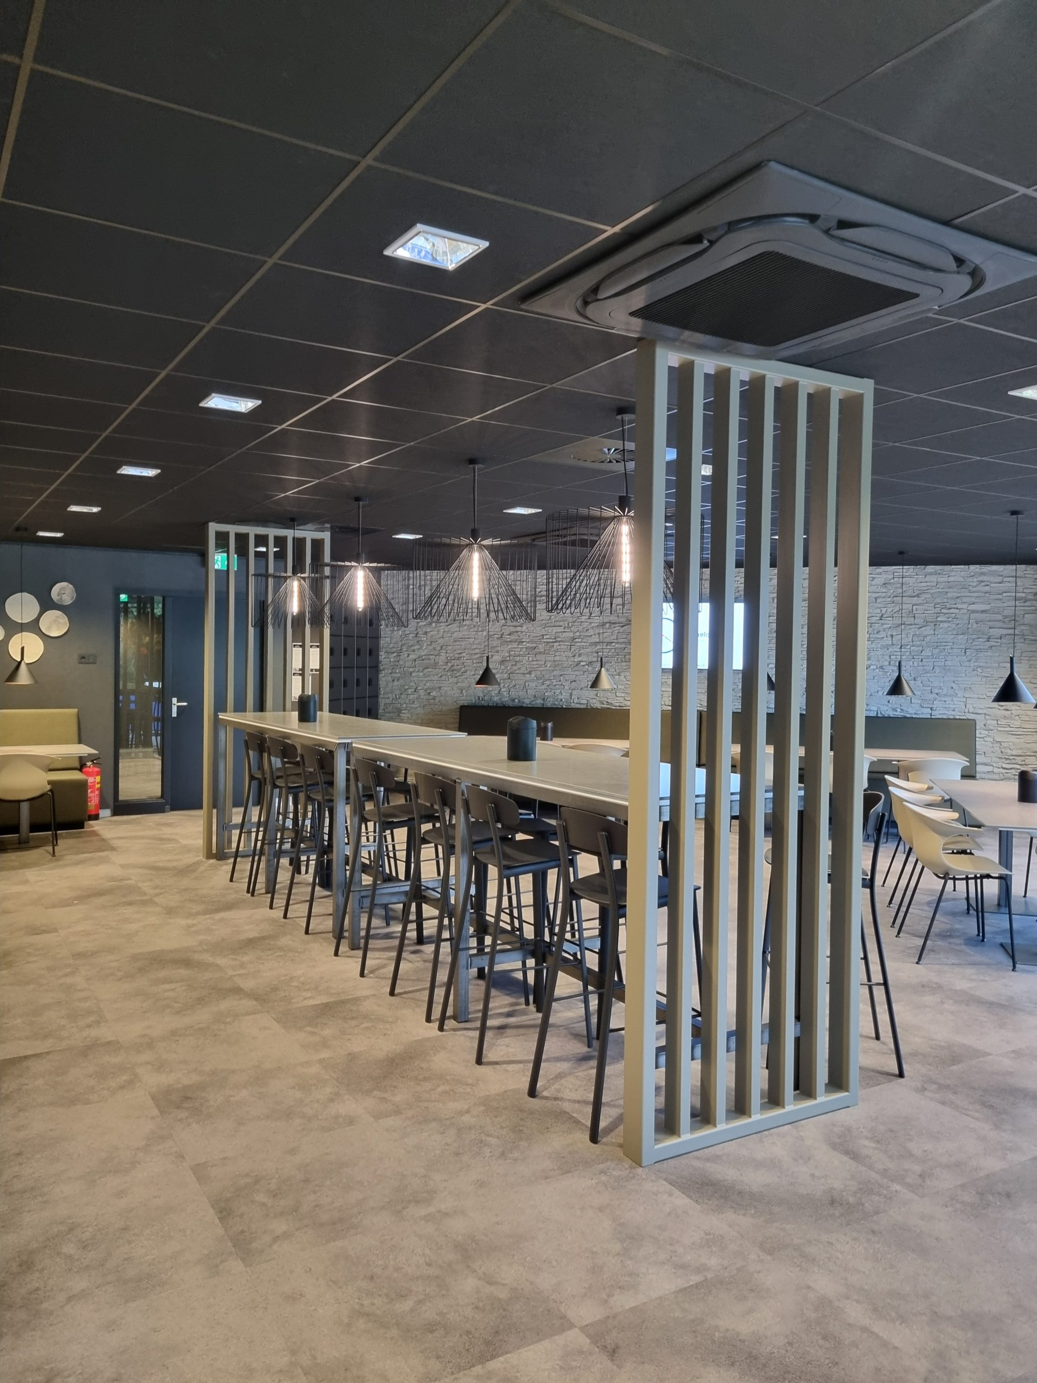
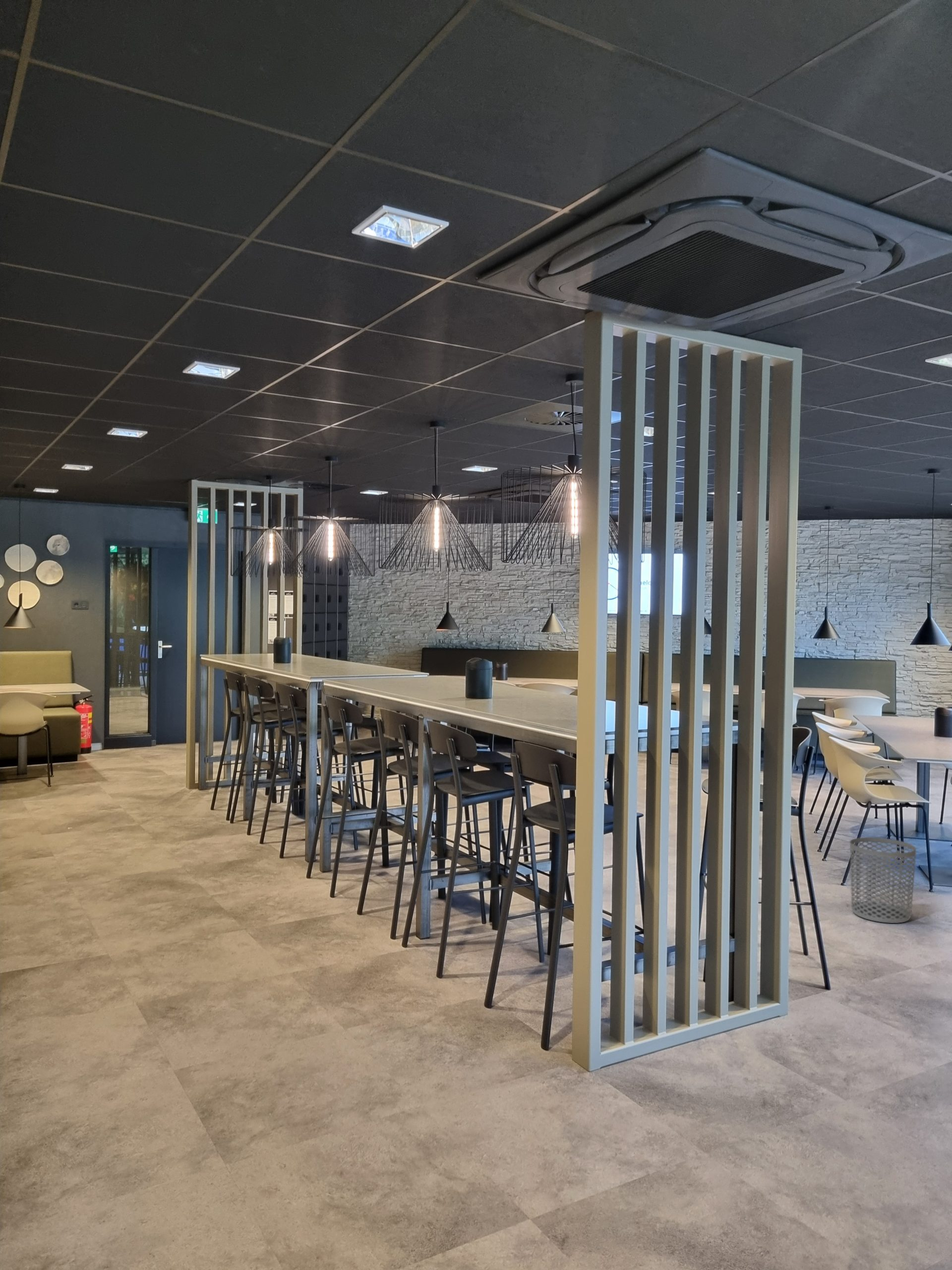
+ waste bin [849,837,917,924]
